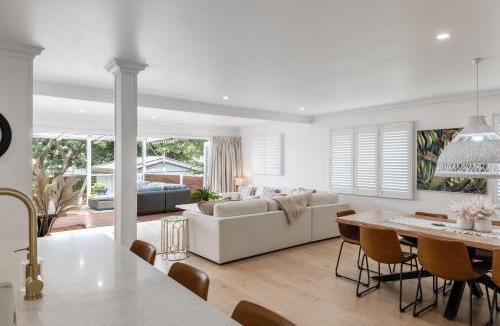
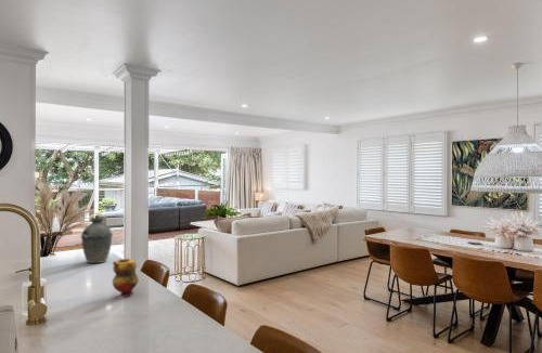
+ teapot [112,258,140,298]
+ kettle [80,214,114,264]
